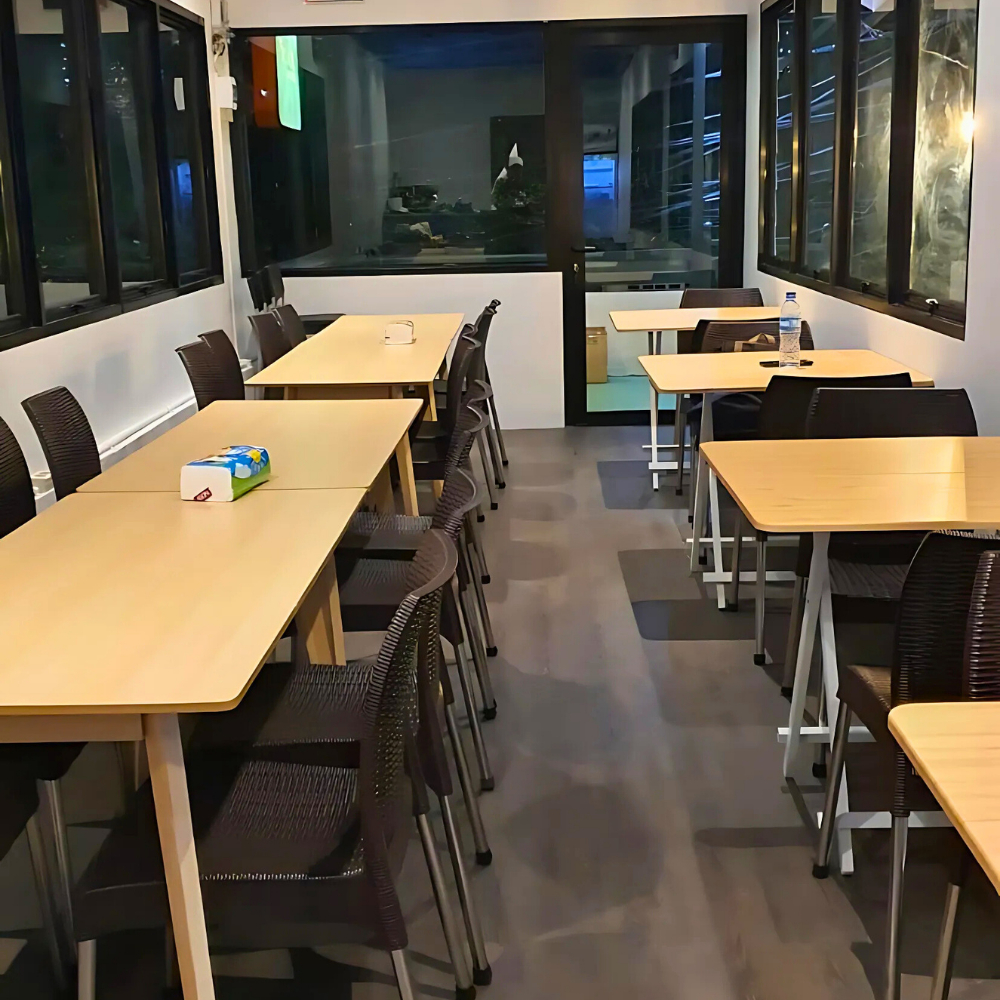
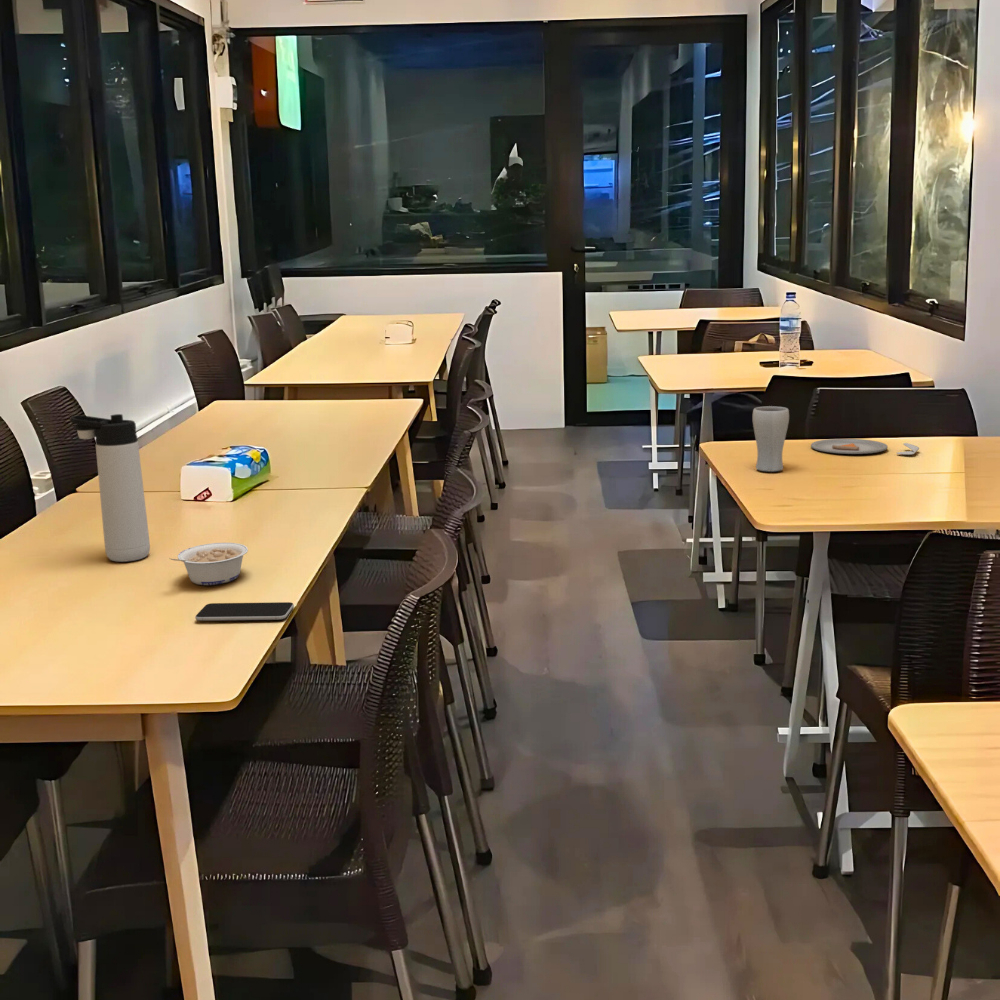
+ dinner plate [810,438,920,456]
+ thermos bottle [69,413,151,563]
+ drinking glass [752,405,790,473]
+ legume [168,542,249,586]
+ smartphone [194,601,295,622]
